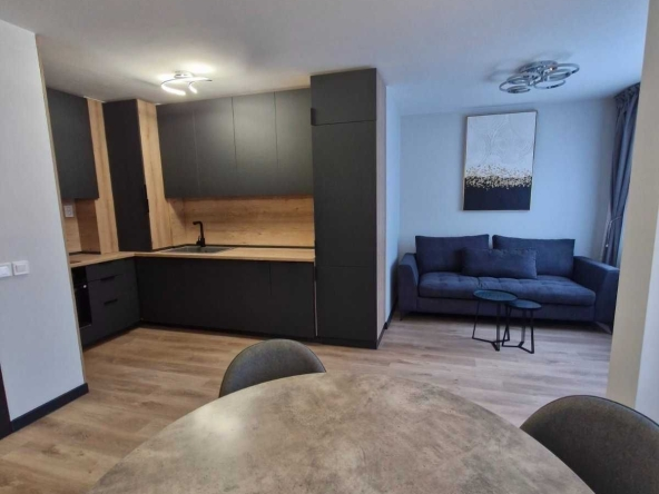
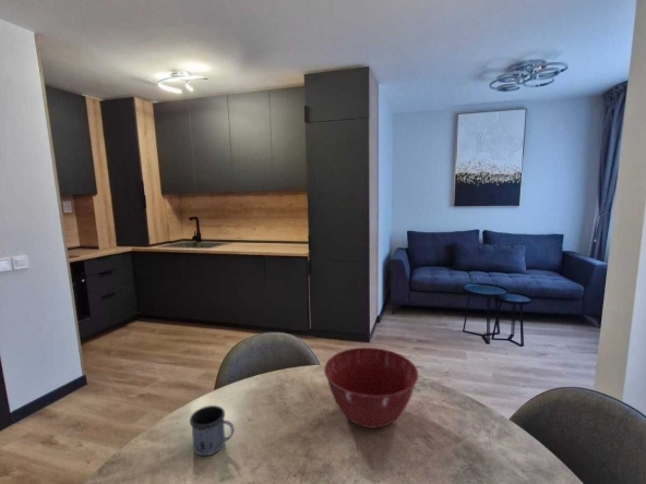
+ mug [189,404,235,457]
+ mixing bowl [323,347,419,429]
